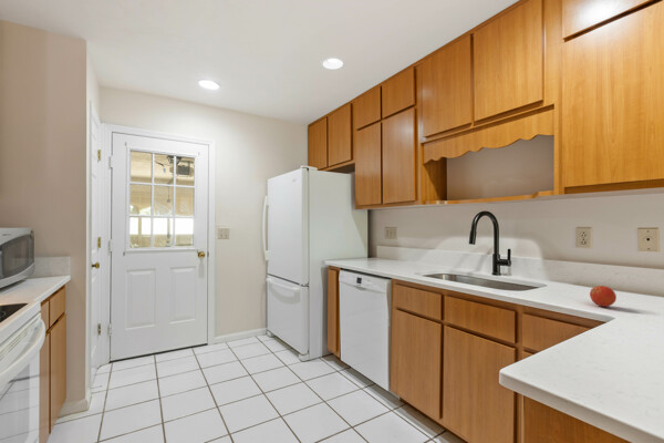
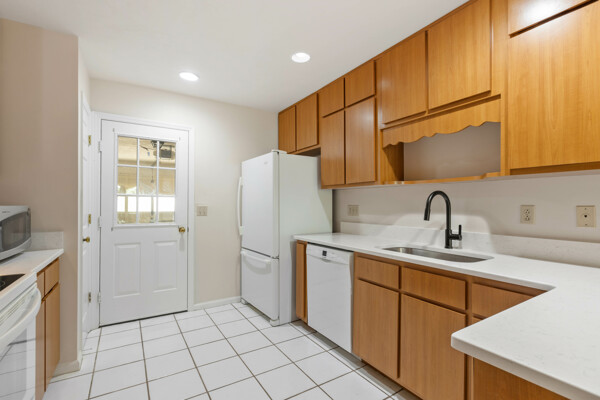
- fruit [589,285,618,308]
